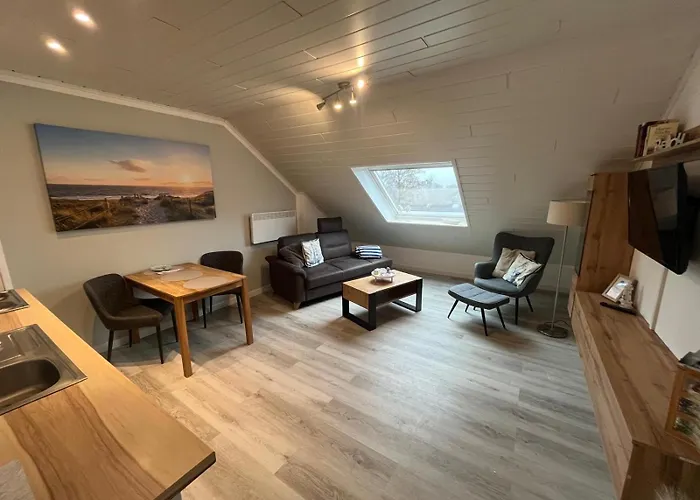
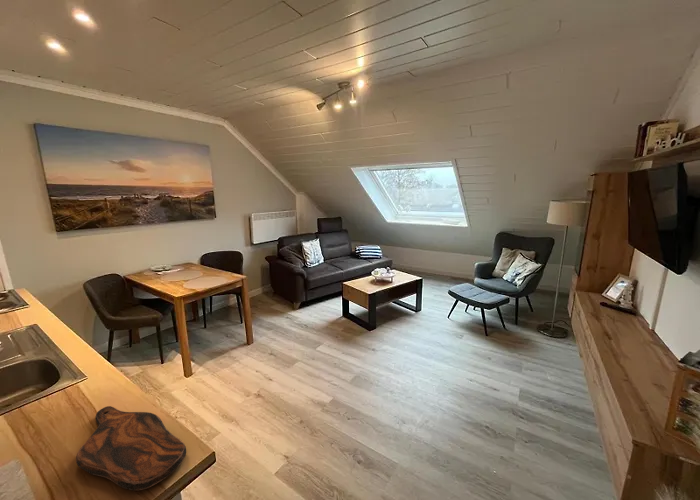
+ cutting board [75,405,187,491]
